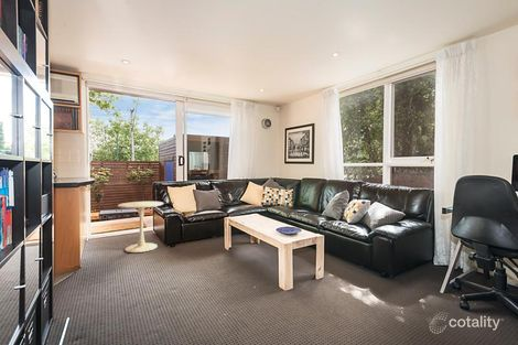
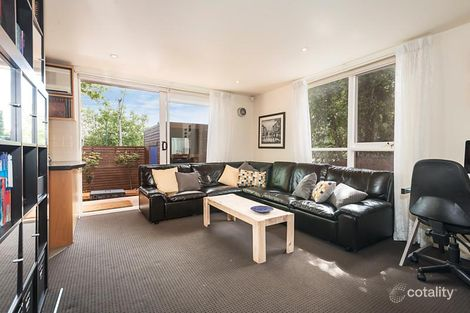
- side table [117,201,164,254]
